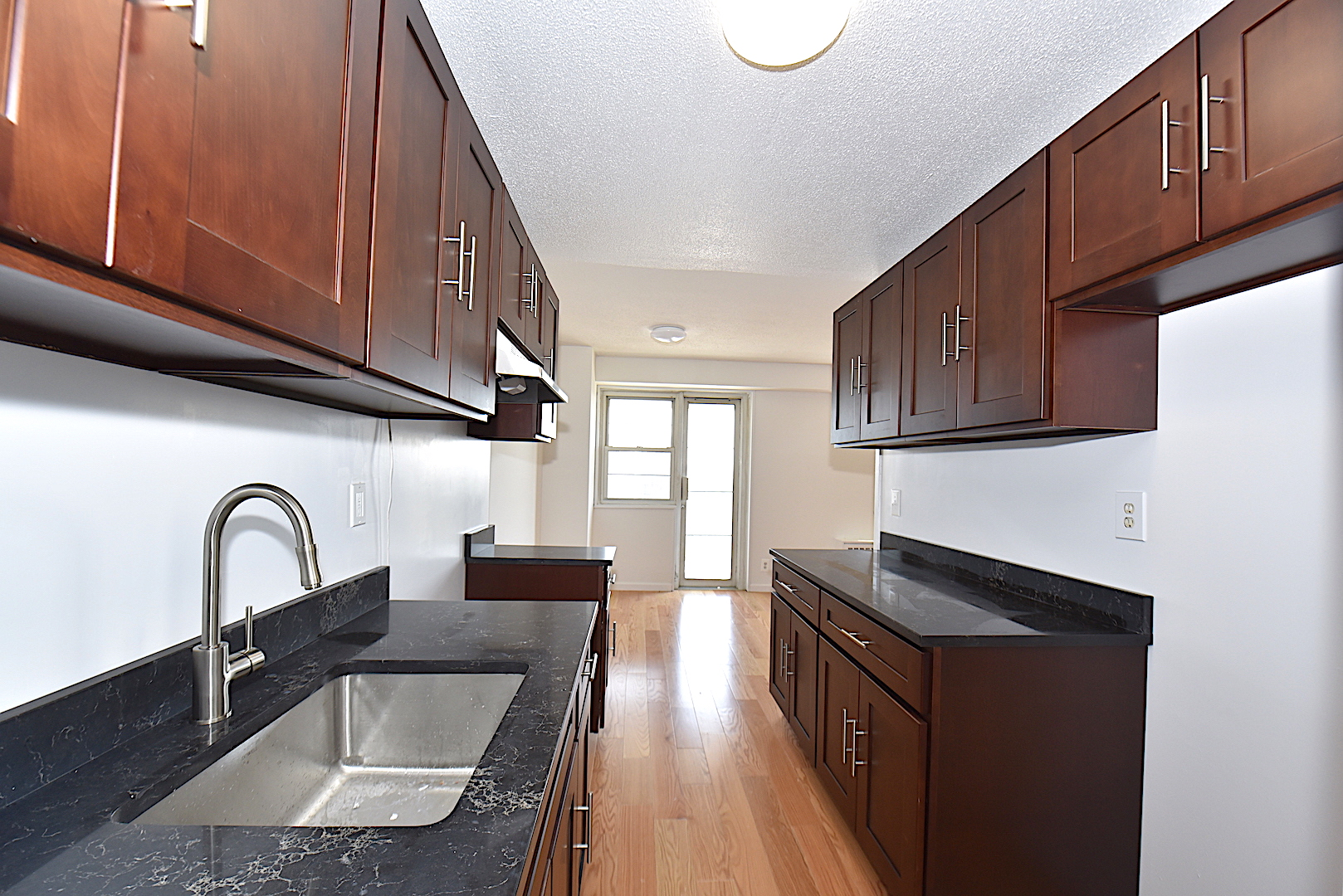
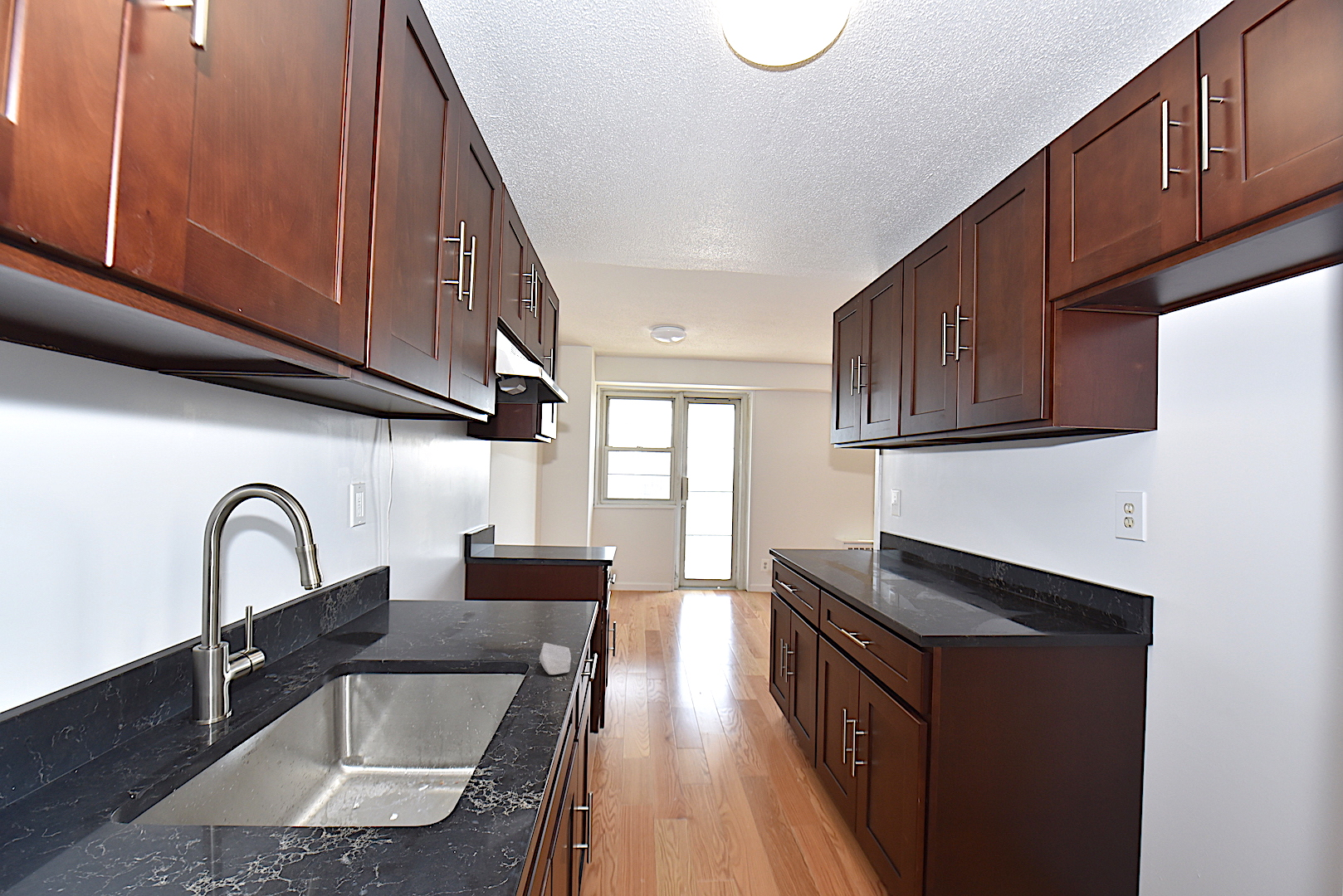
+ soap bar [539,642,572,675]
